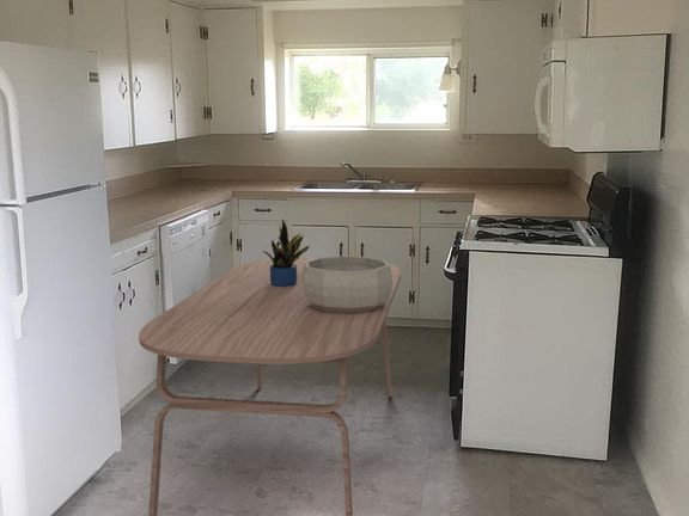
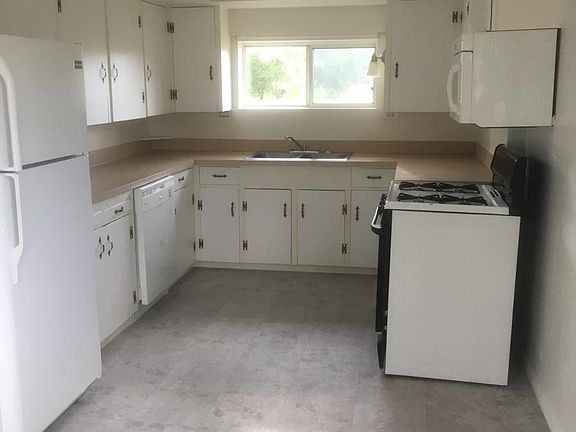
- potted plant [262,217,311,287]
- decorative bowl [303,254,392,313]
- dining table [138,257,402,516]
